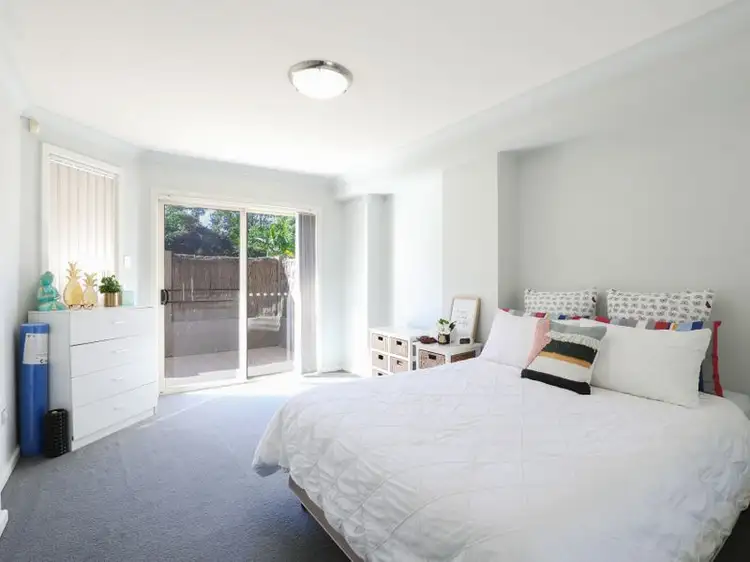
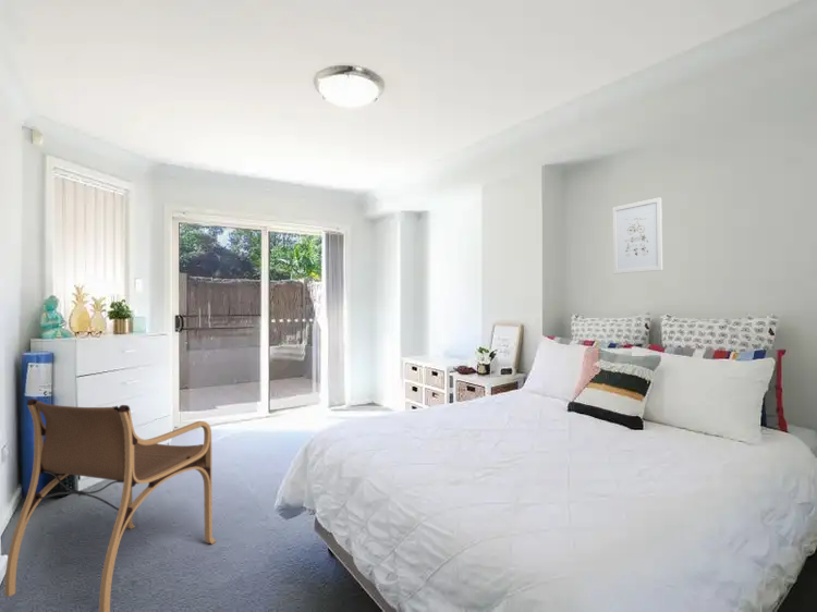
+ wall art [612,196,663,276]
+ armchair [4,397,217,612]
